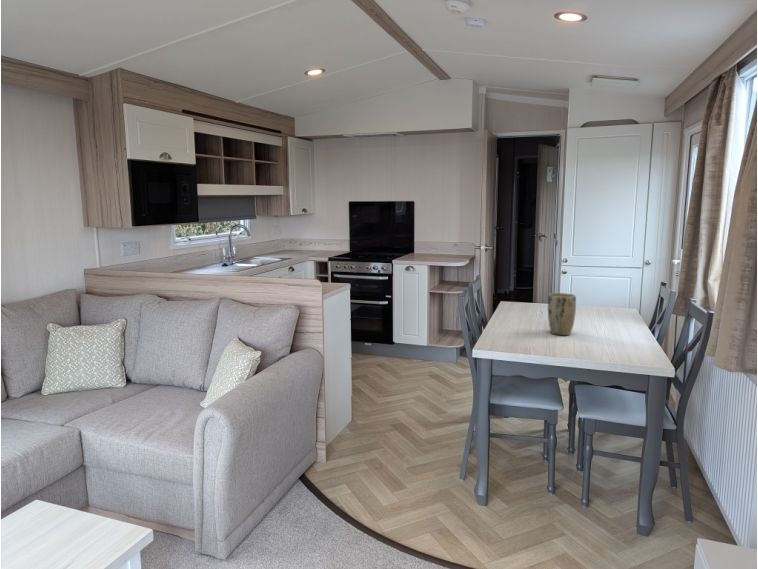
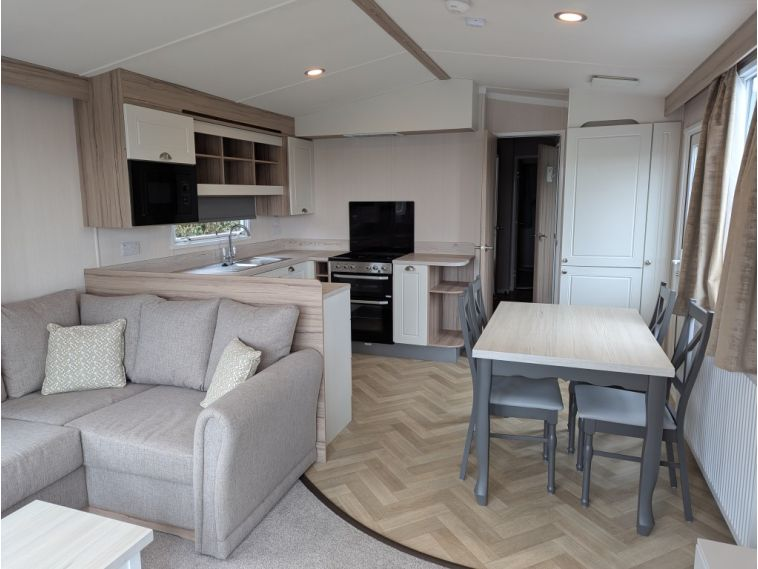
- plant pot [547,292,577,336]
